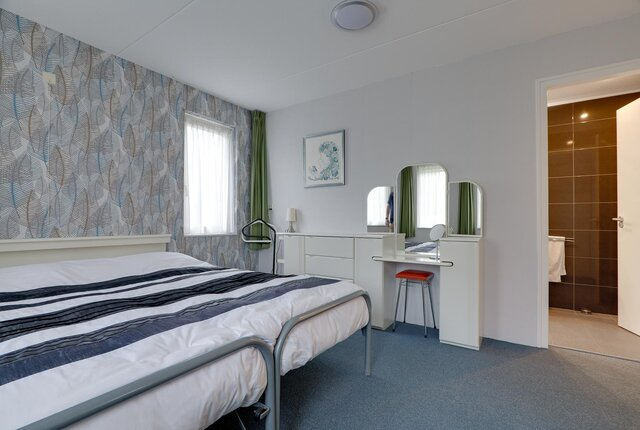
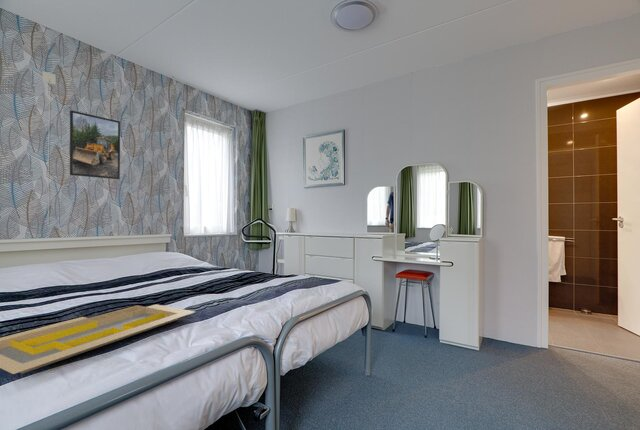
+ serving tray [0,303,196,375]
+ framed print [69,109,121,180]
